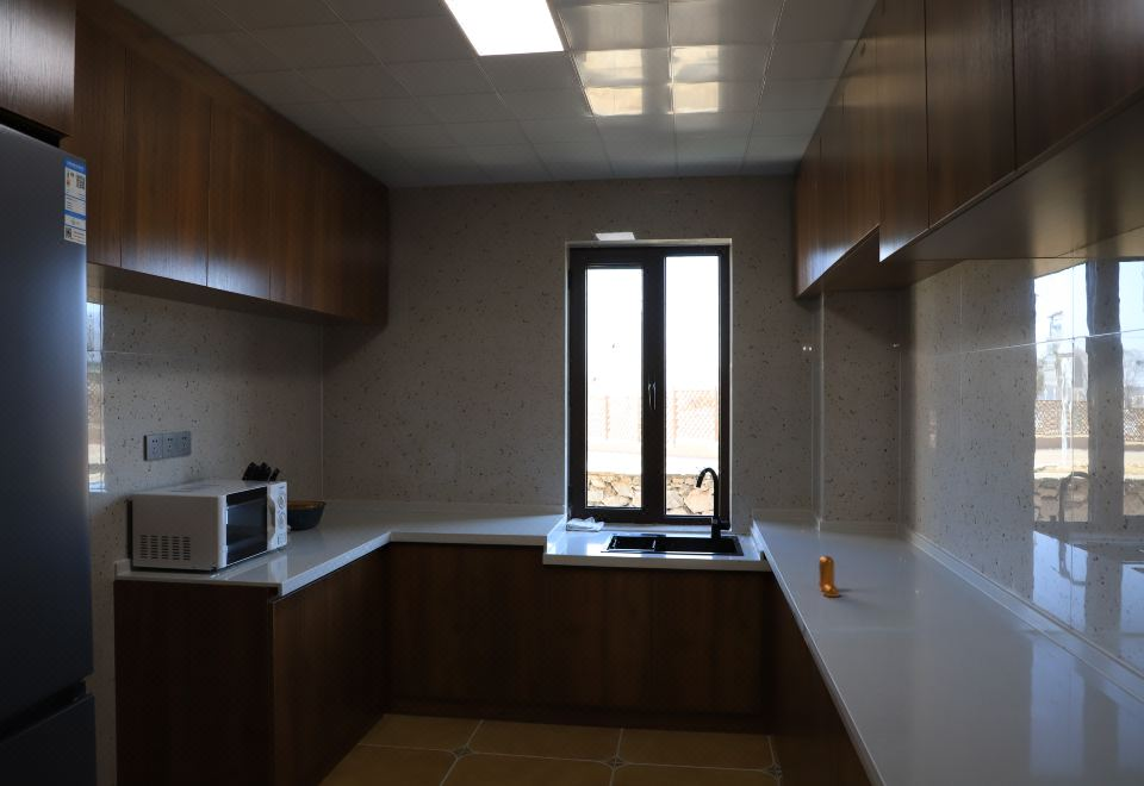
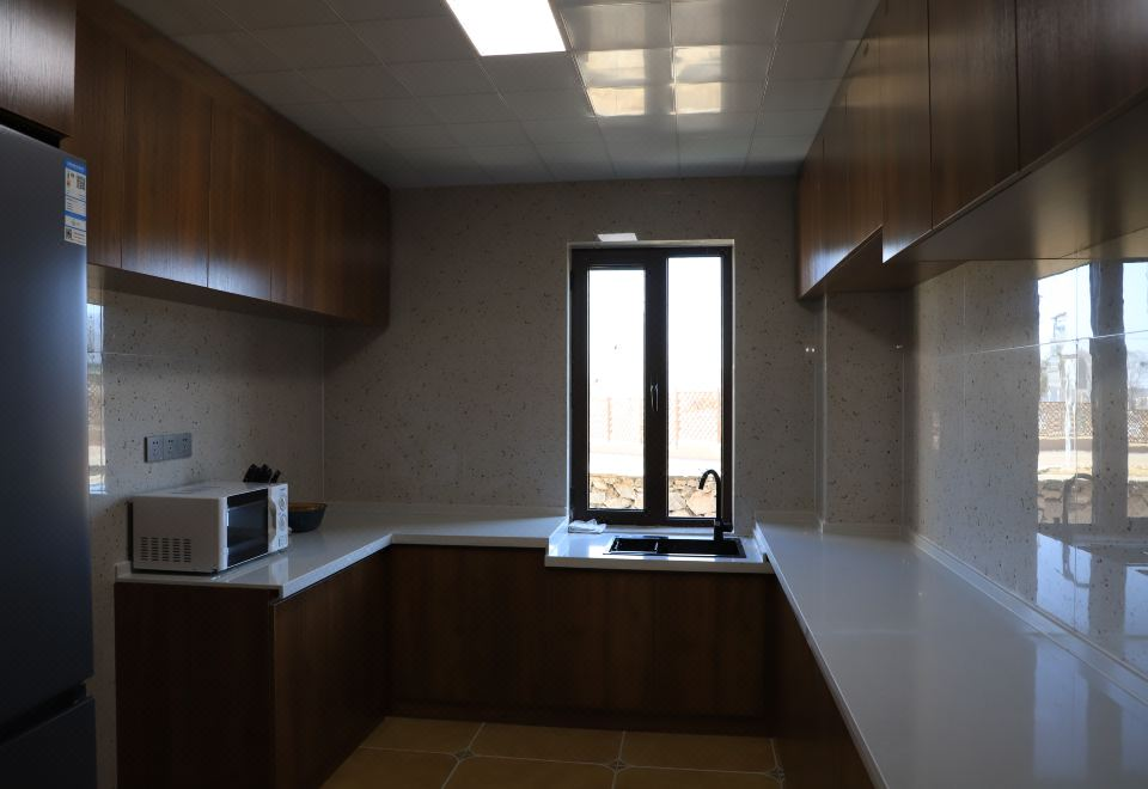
- pepper shaker [817,555,840,598]
